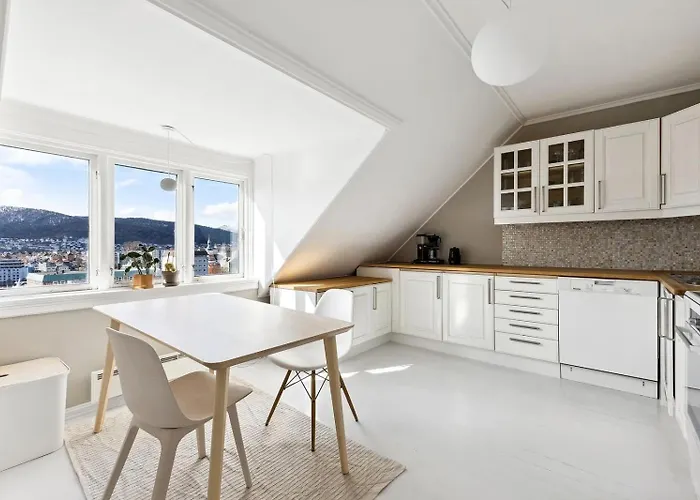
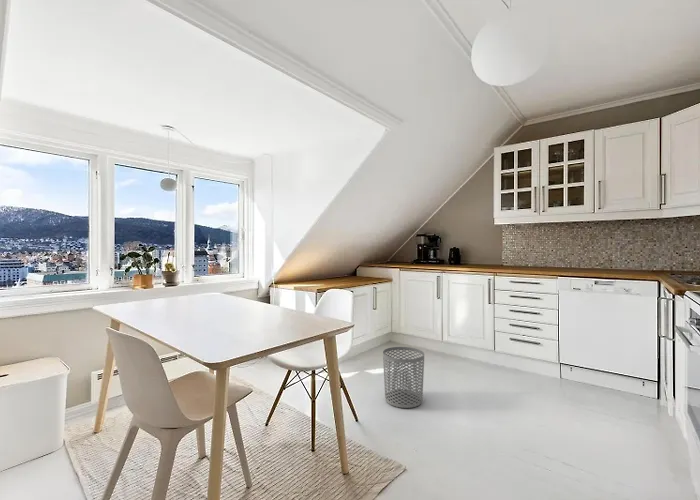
+ waste bin [382,346,425,409]
